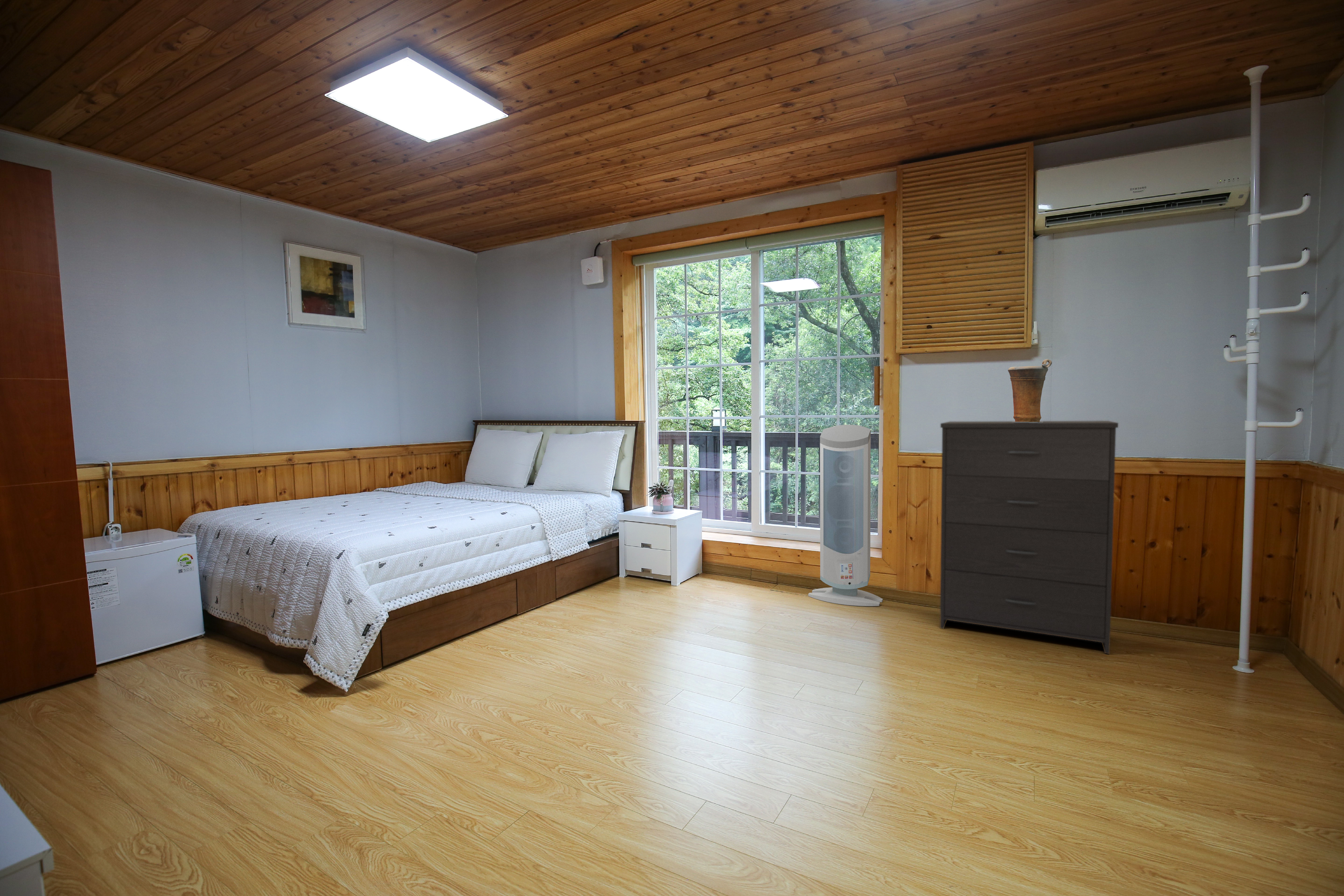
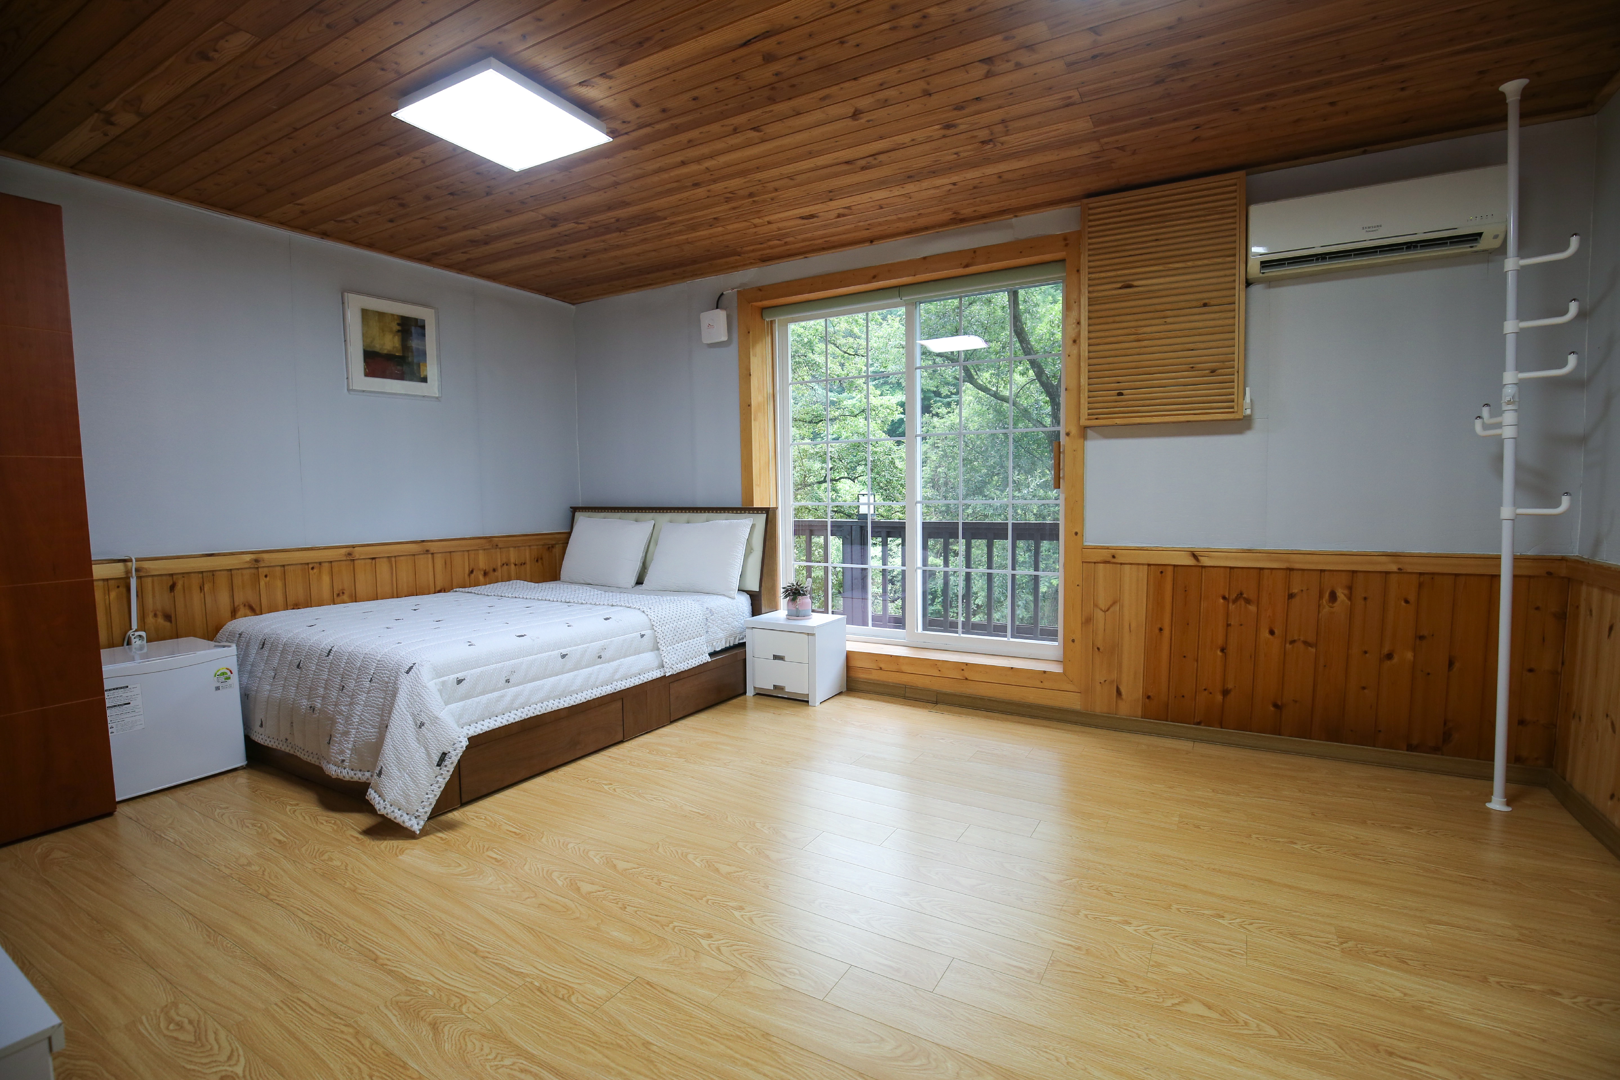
- air purifier [808,424,883,607]
- vase [1008,359,1052,422]
- dresser [940,420,1119,654]
